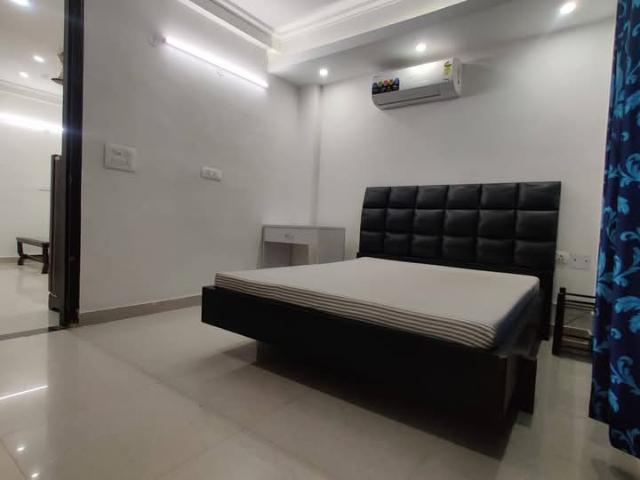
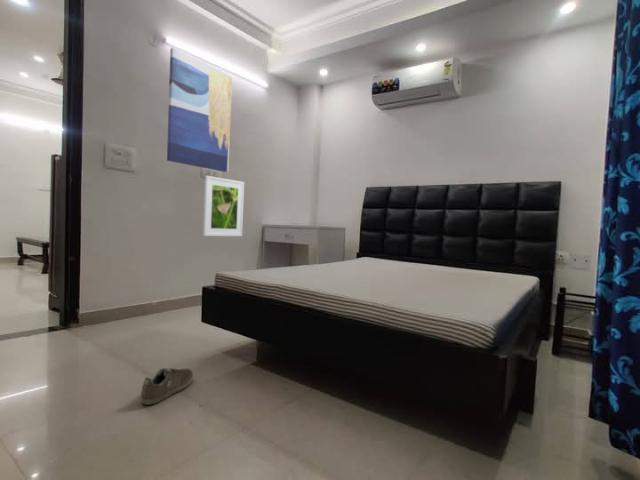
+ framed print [202,175,245,237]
+ sneaker [140,367,194,406]
+ wall art [166,47,233,173]
